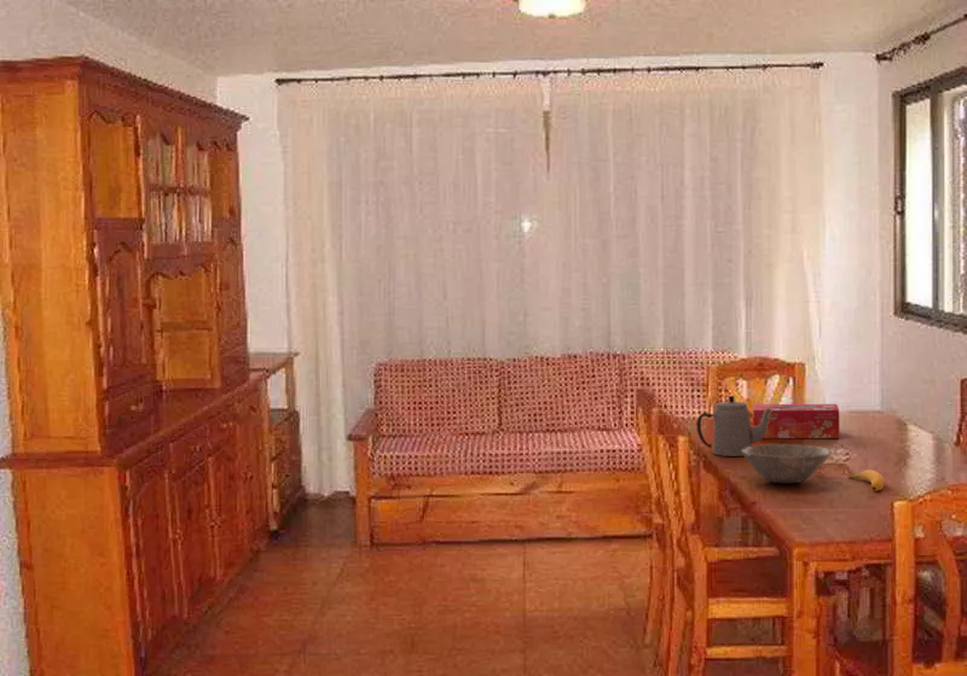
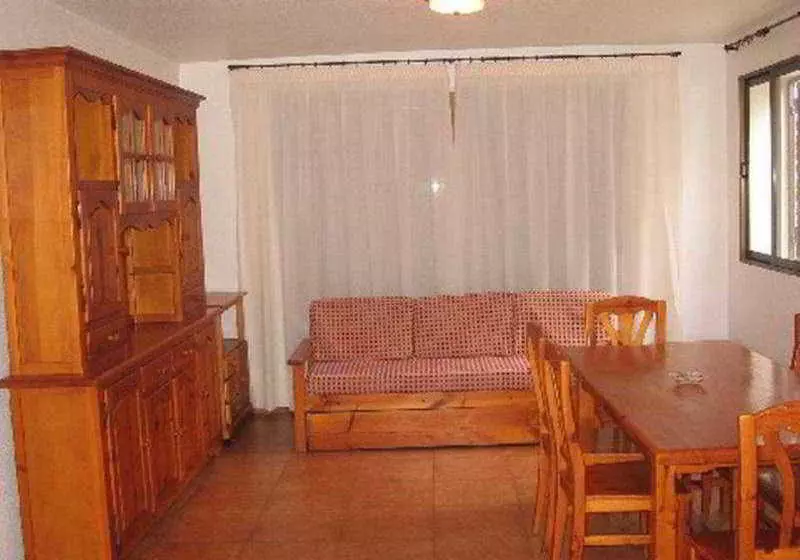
- bowl [742,443,832,484]
- teapot [695,395,772,458]
- banana [847,468,885,493]
- tissue box [752,403,841,439]
